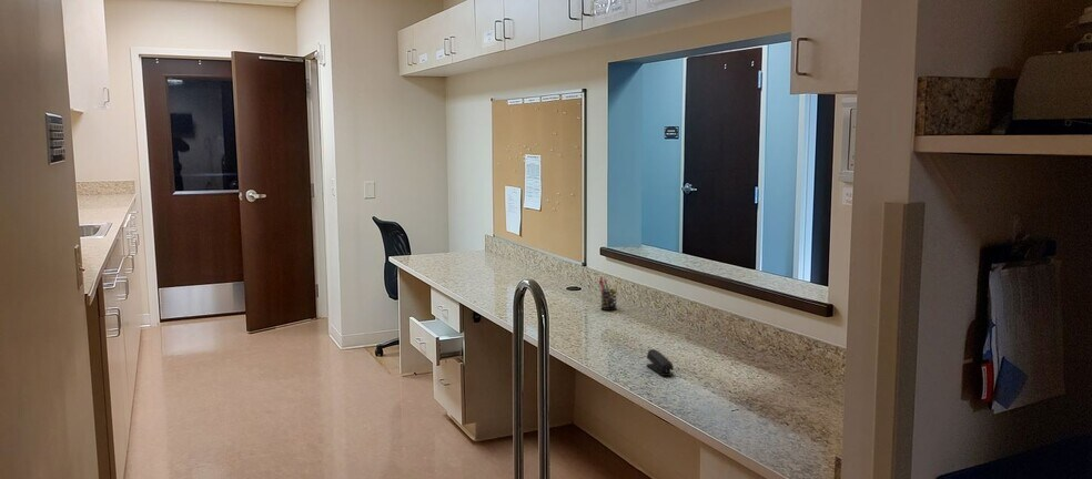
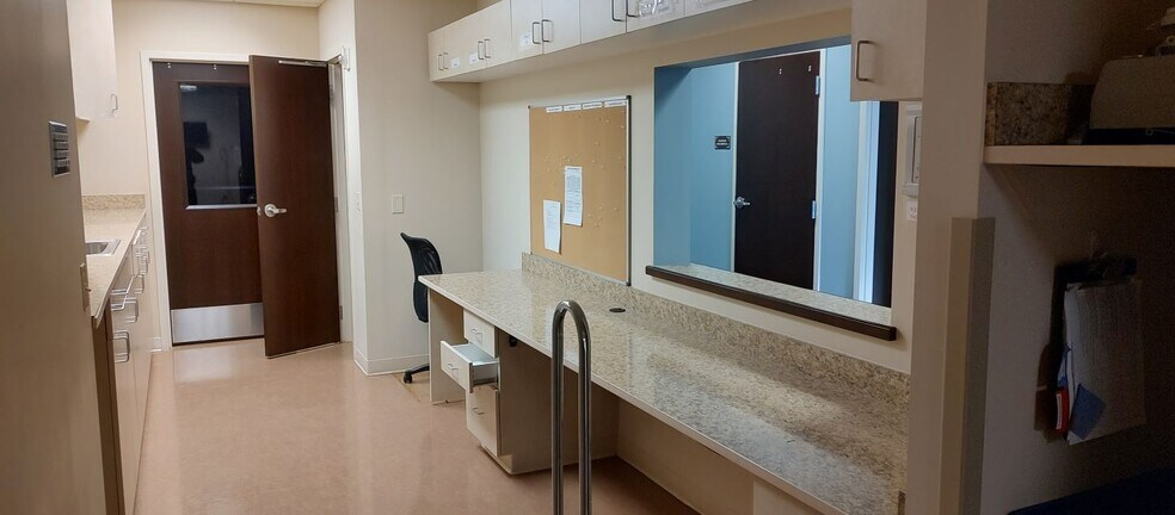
- stapler [646,348,675,377]
- pen holder [598,276,620,312]
